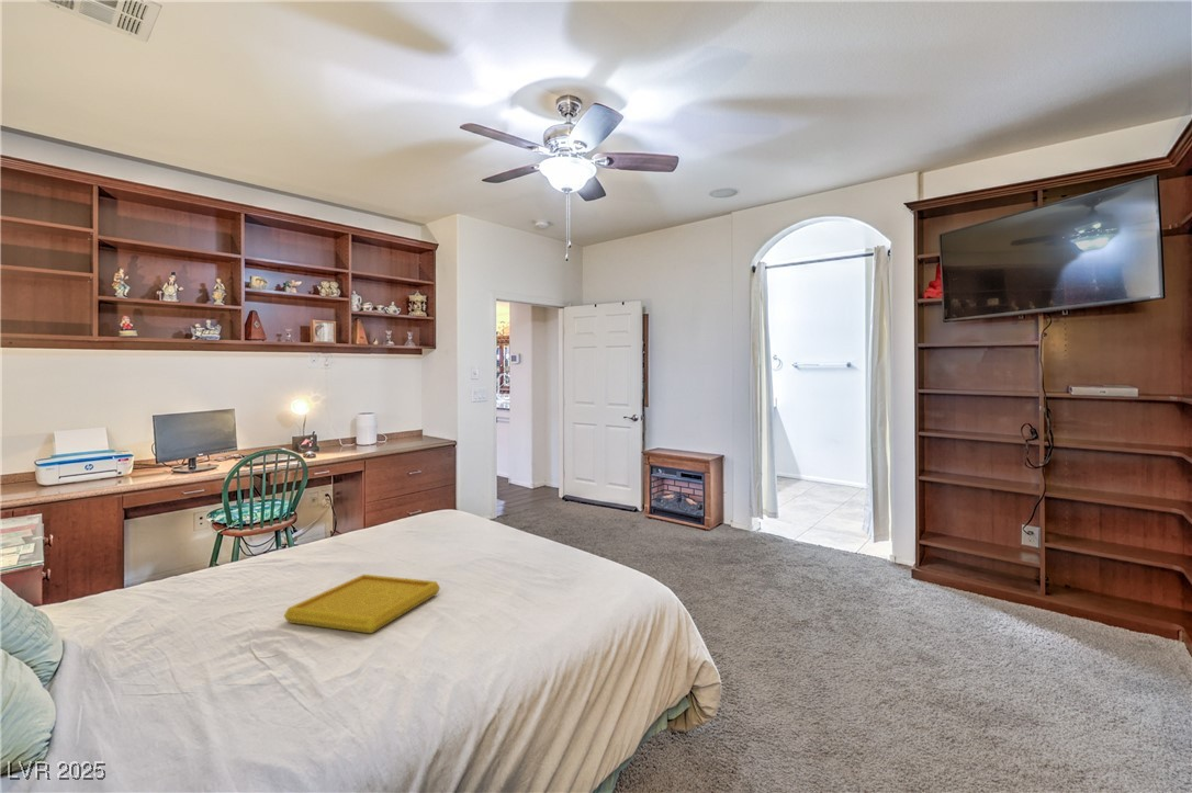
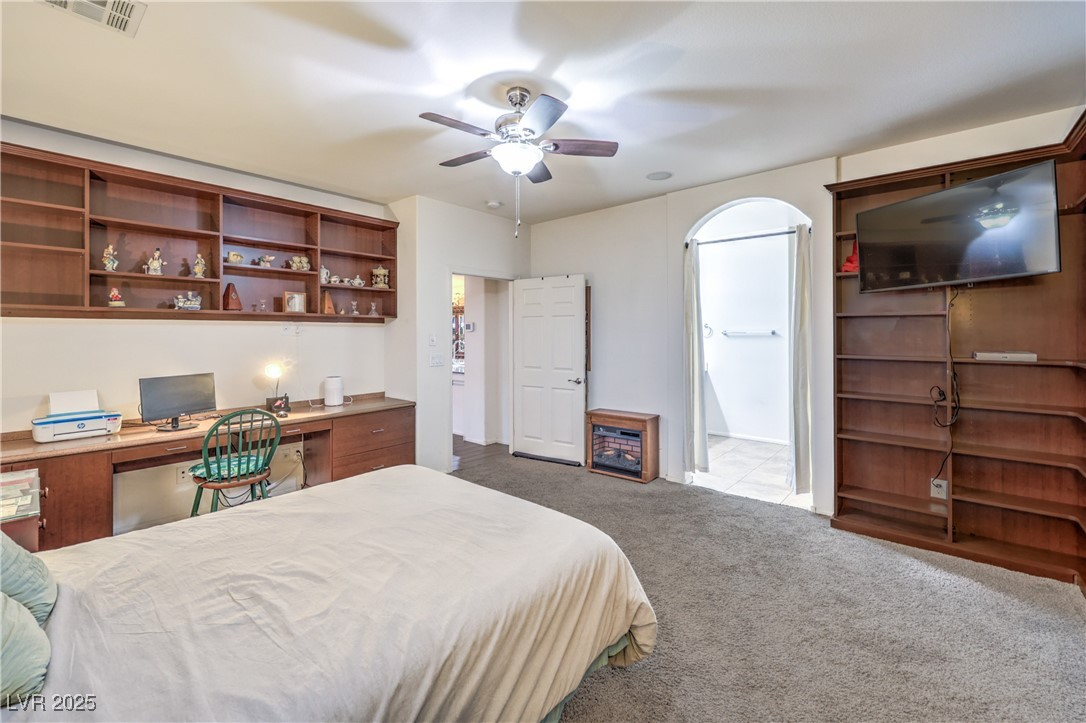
- serving tray [283,574,441,634]
